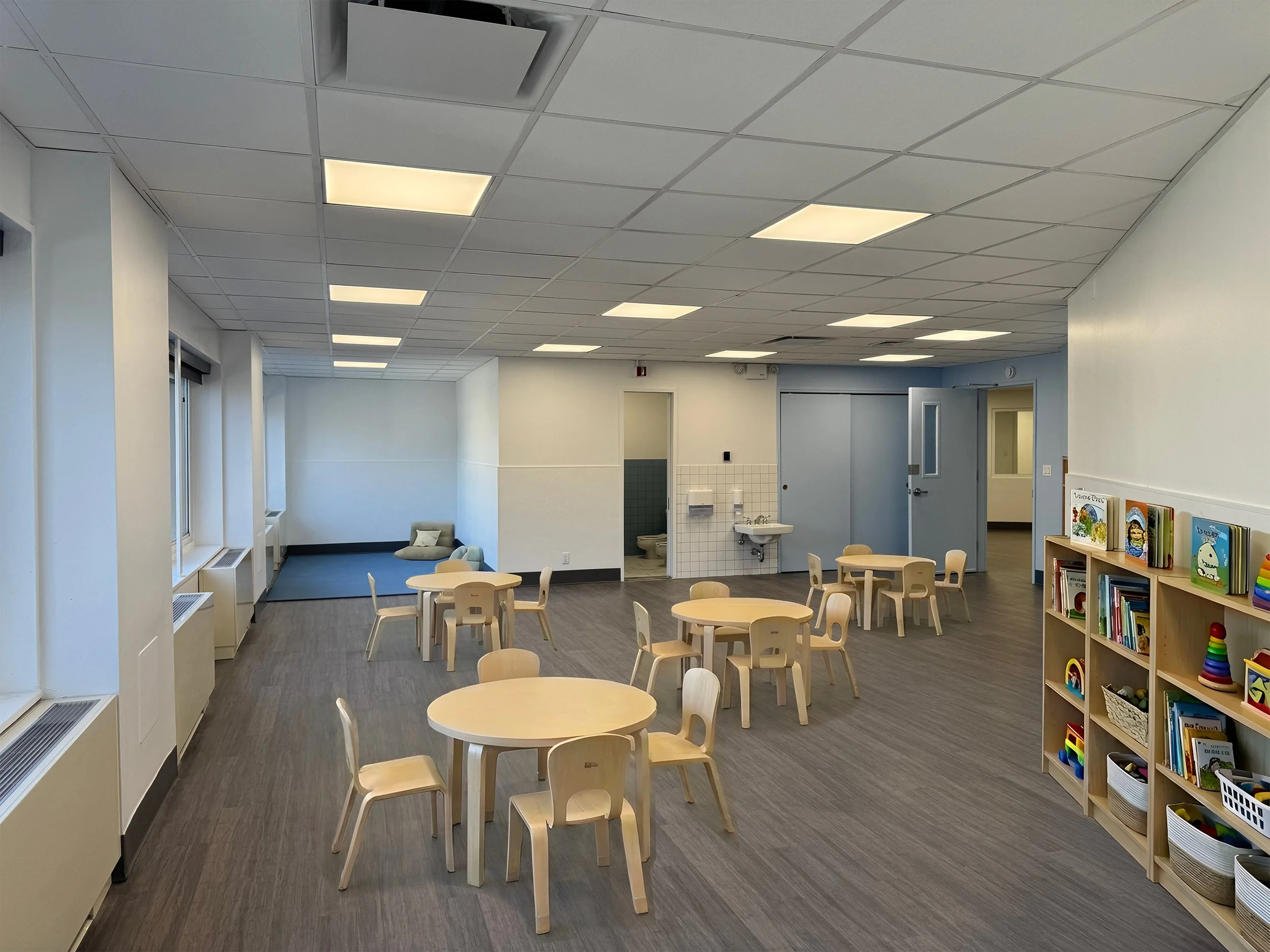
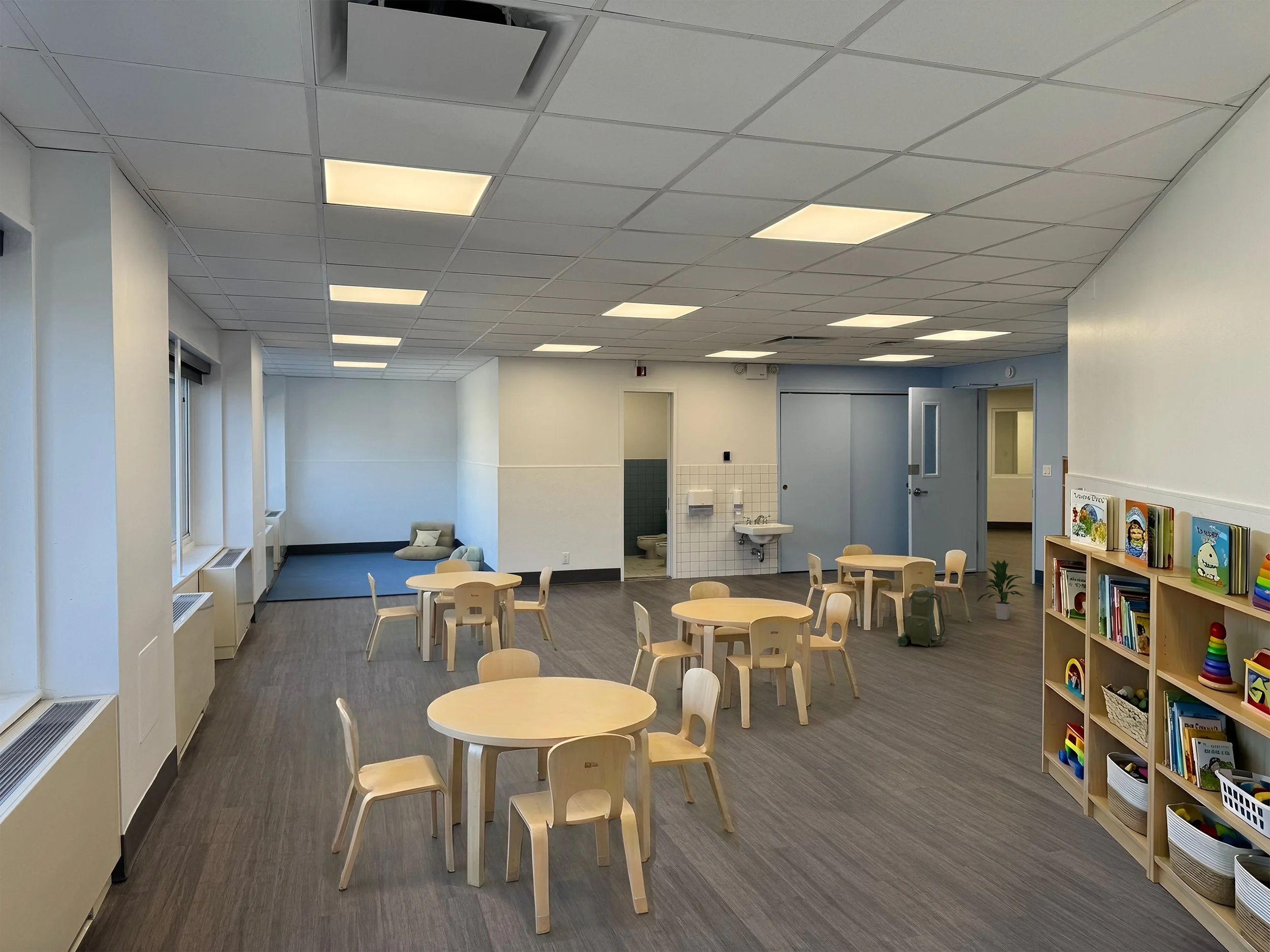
+ indoor plant [976,559,1027,620]
+ backpack [898,586,946,647]
